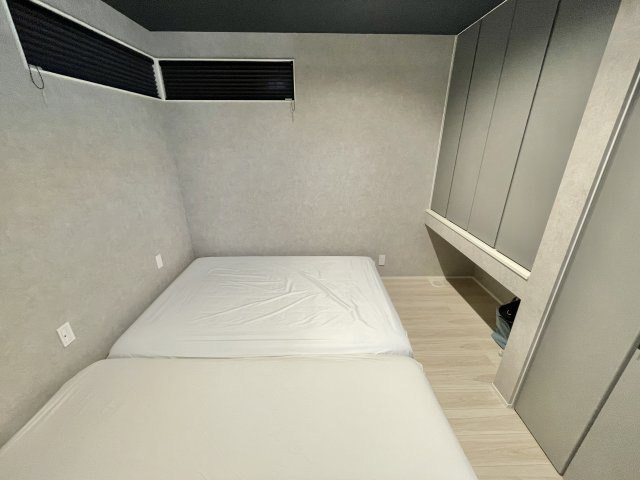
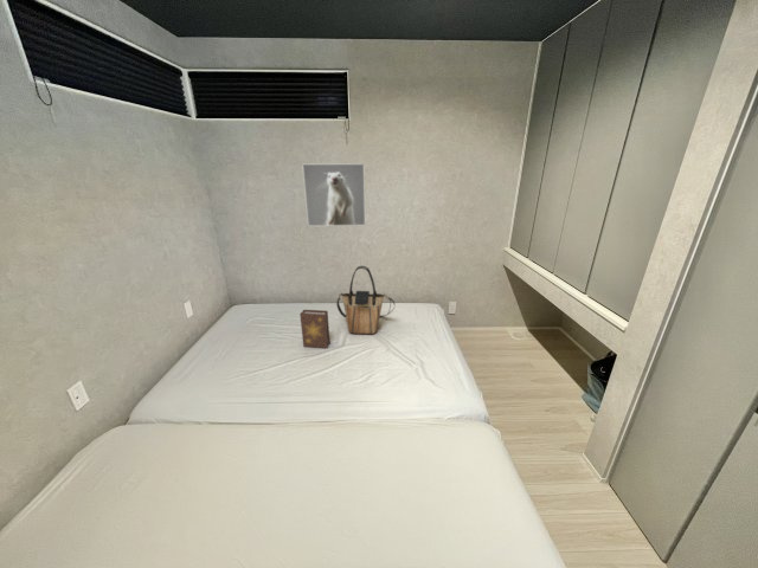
+ book [298,309,332,349]
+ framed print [301,162,366,227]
+ tote bag [335,265,396,335]
